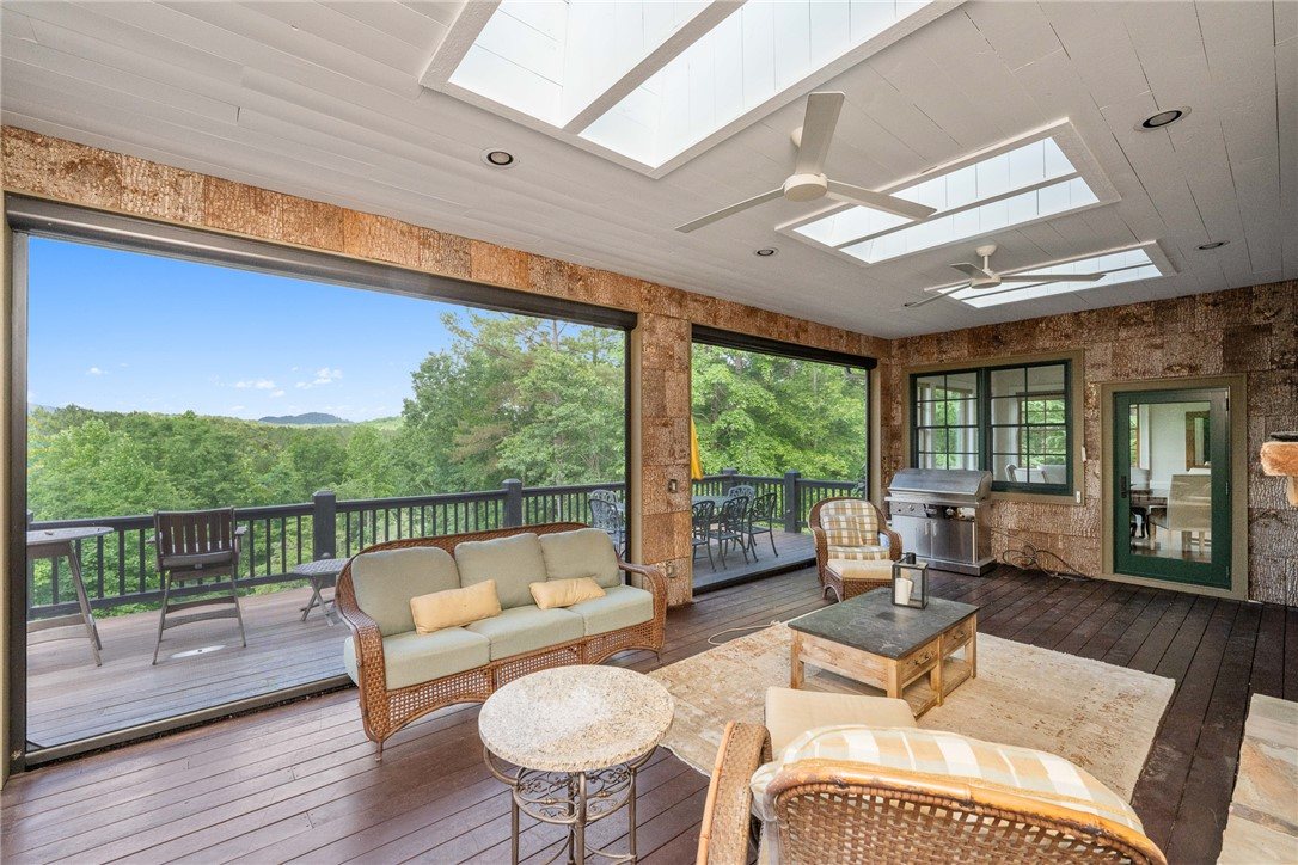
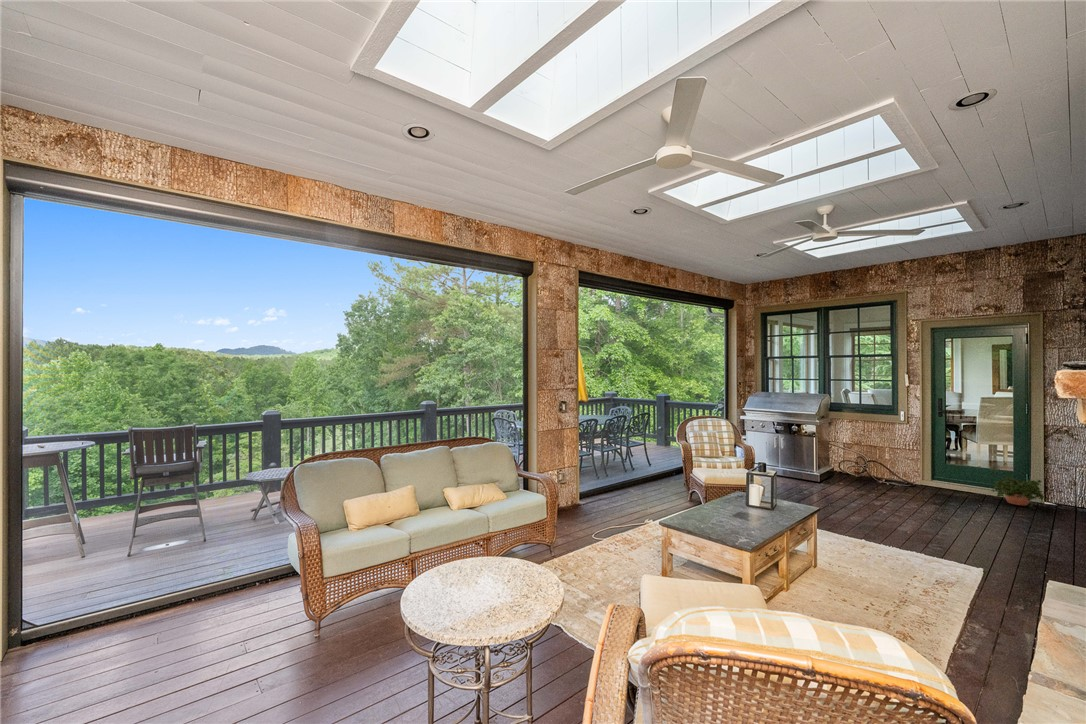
+ potted plant [990,475,1045,510]
